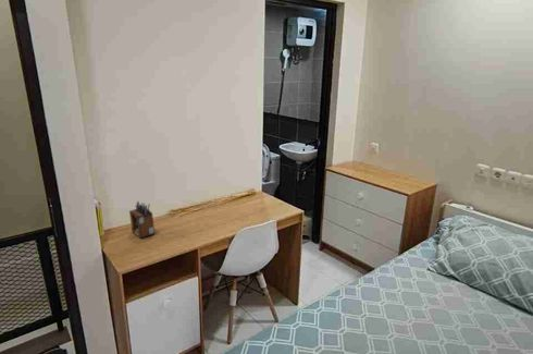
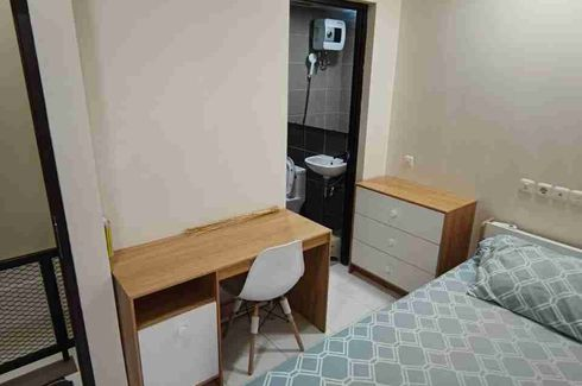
- desk organizer [128,200,156,240]
